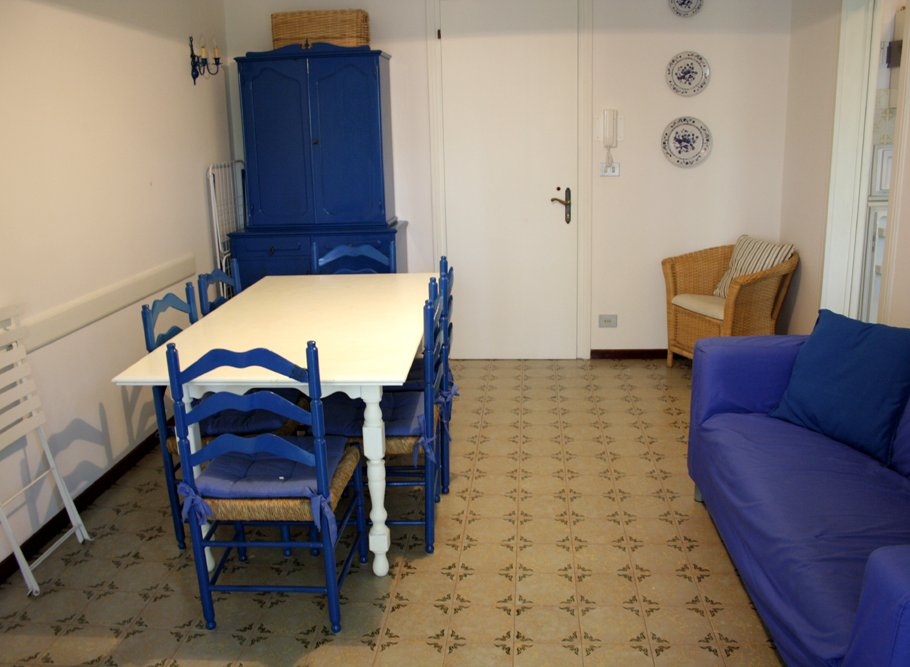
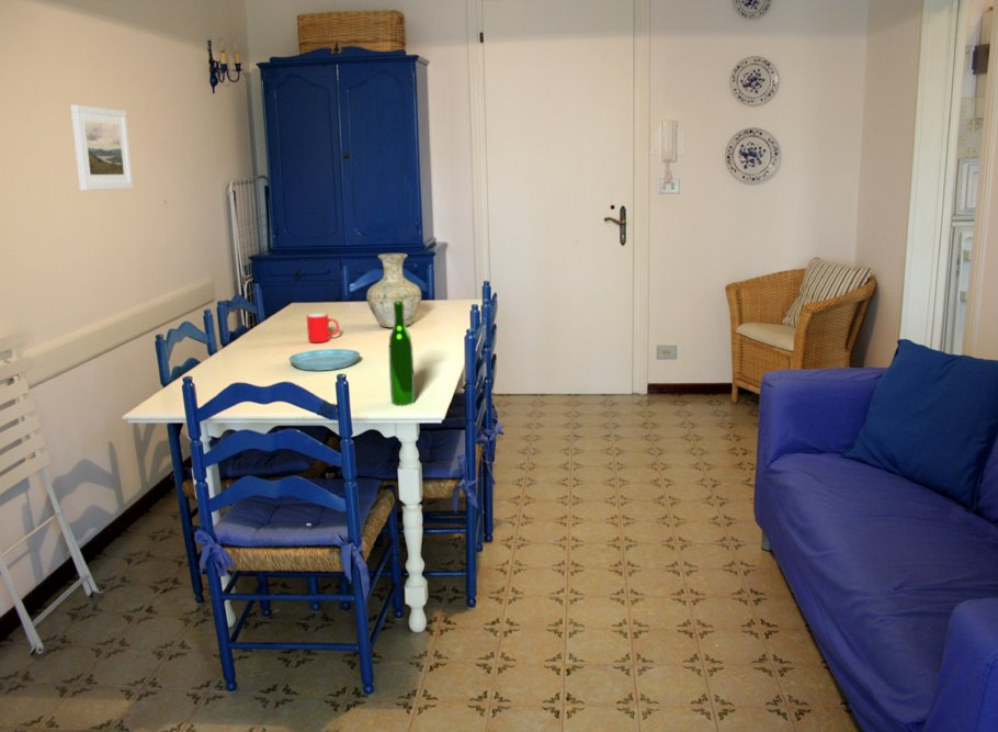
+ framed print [69,103,134,191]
+ vase [365,252,422,328]
+ saucer [287,348,361,372]
+ wine bottle [388,301,416,407]
+ cup [306,313,340,344]
